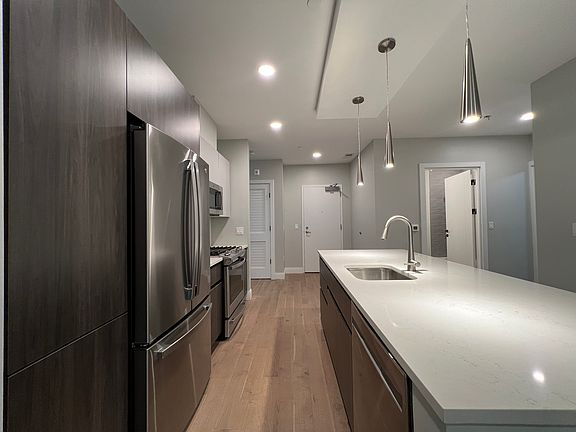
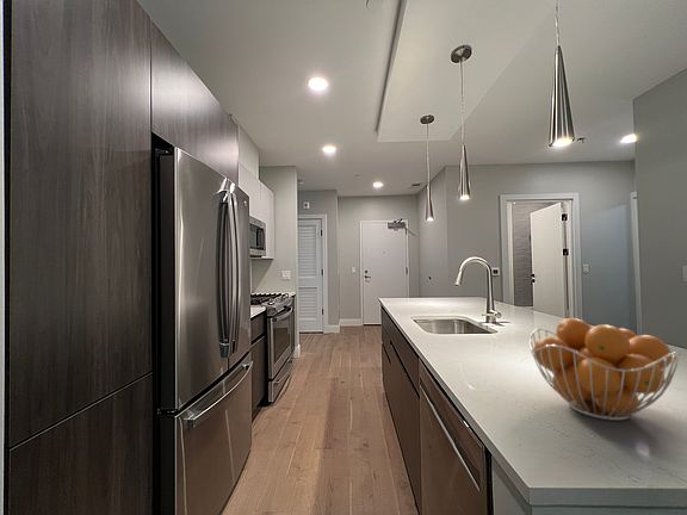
+ fruit basket [528,317,681,422]
